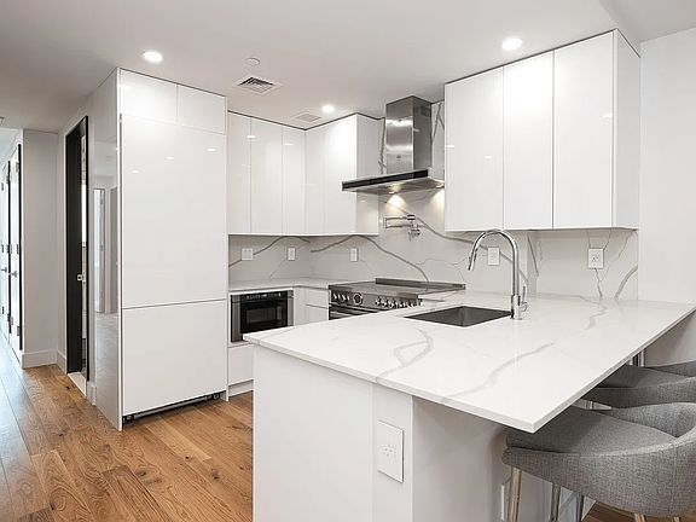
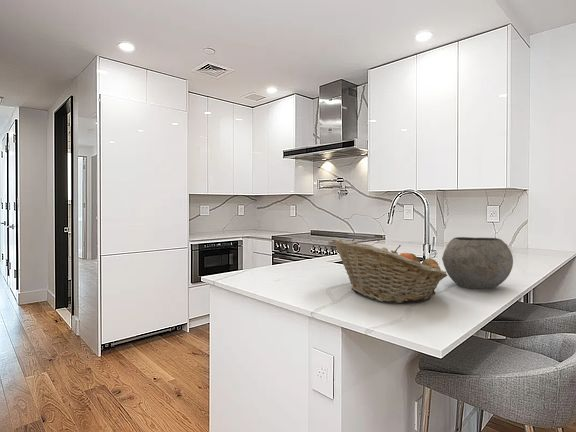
+ bowl [441,236,514,290]
+ fruit basket [331,237,448,304]
